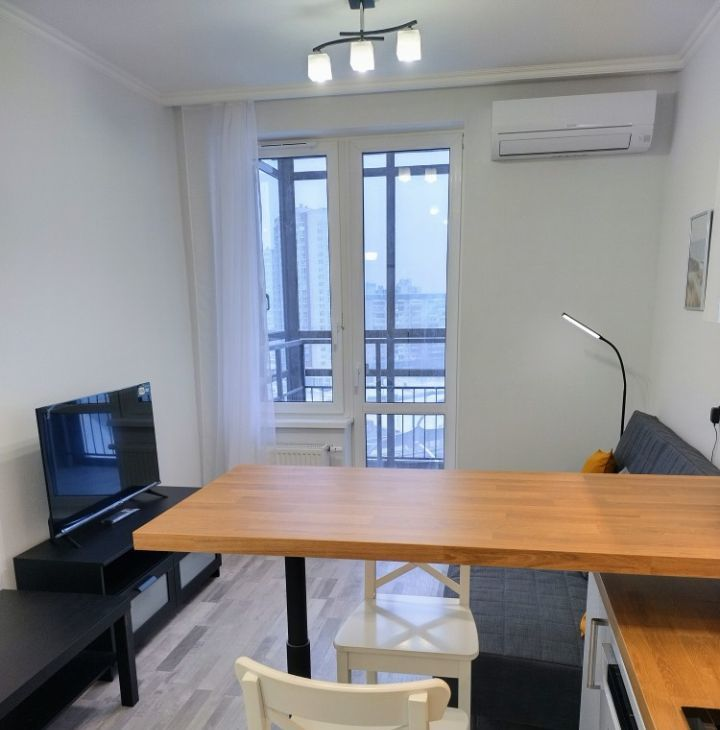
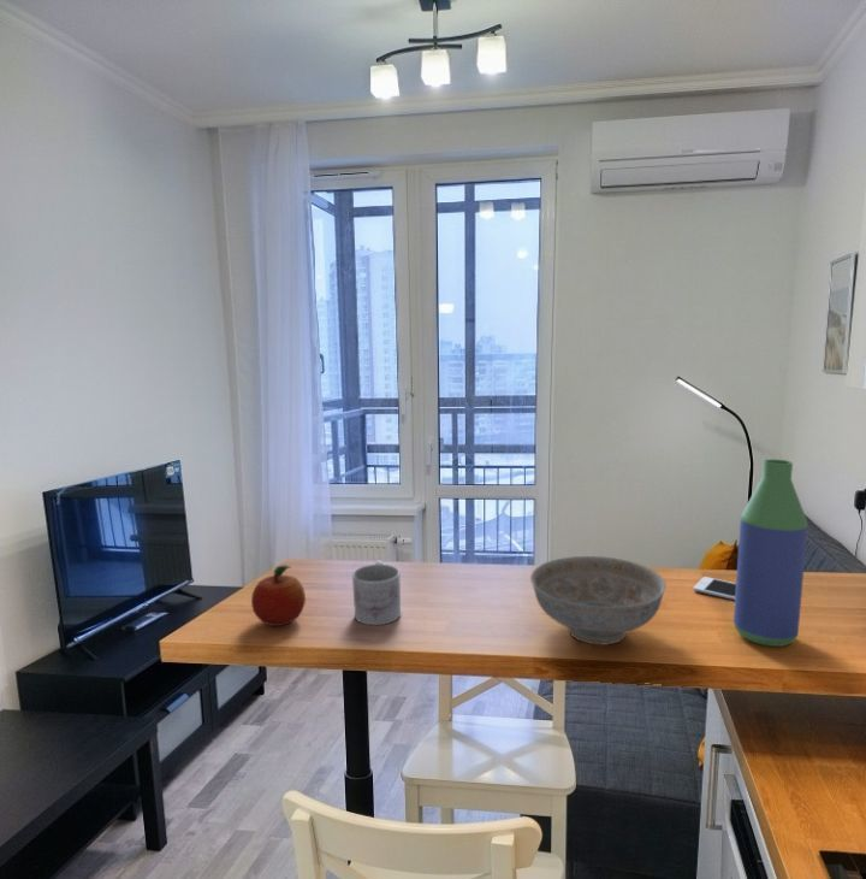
+ decorative bowl [529,555,668,647]
+ cell phone [692,576,736,601]
+ fruit [250,565,307,627]
+ mug [351,560,402,626]
+ bottle [732,458,808,648]
